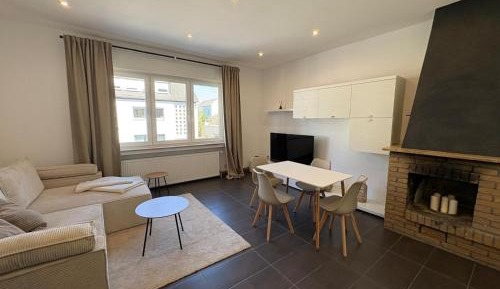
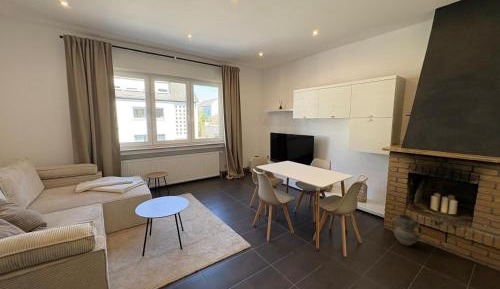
+ ceramic jug [390,213,425,247]
